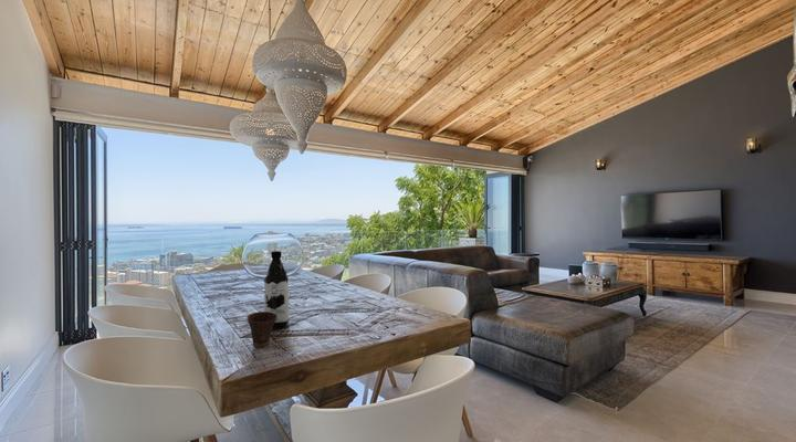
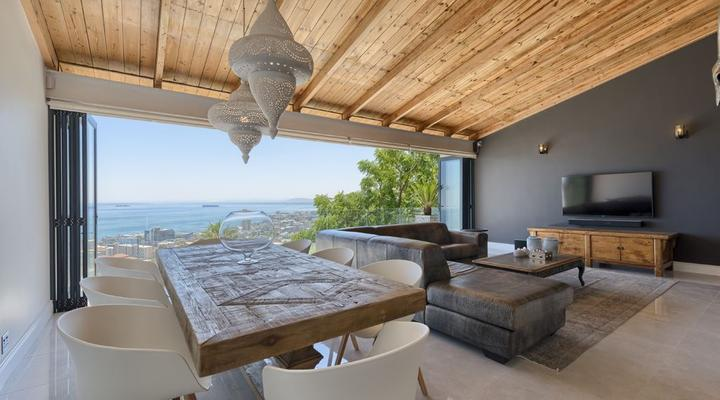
- cup [245,311,277,349]
- water bottle [263,250,291,329]
